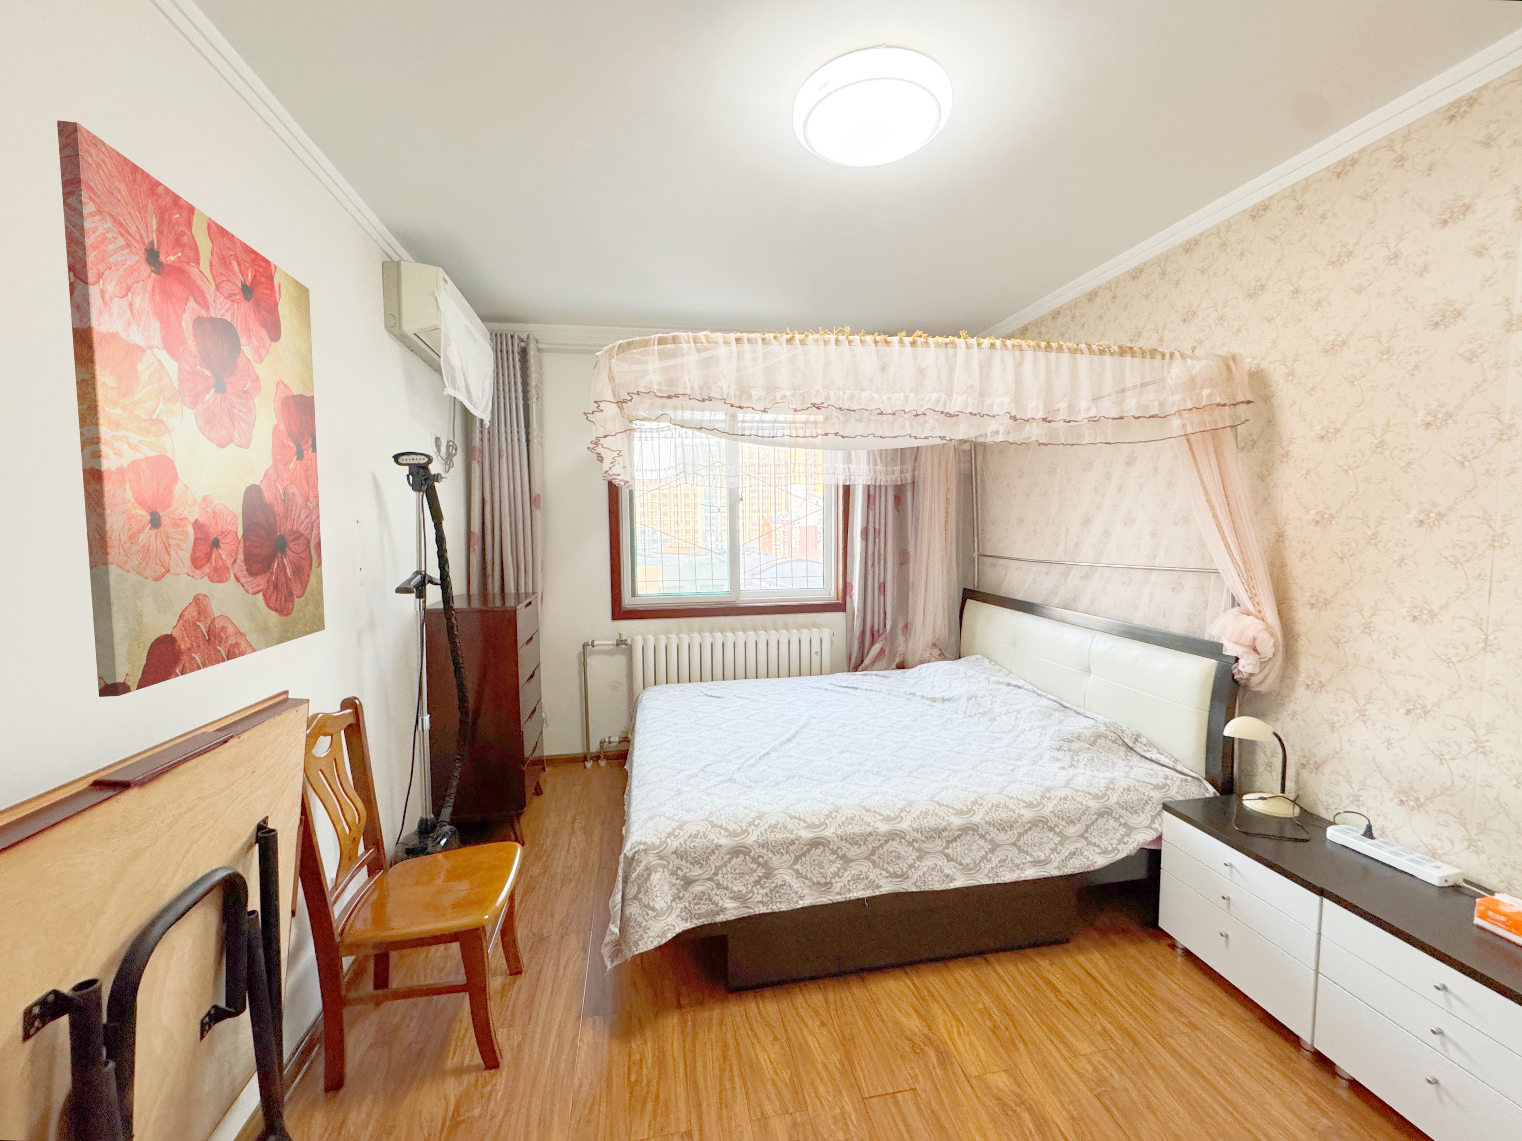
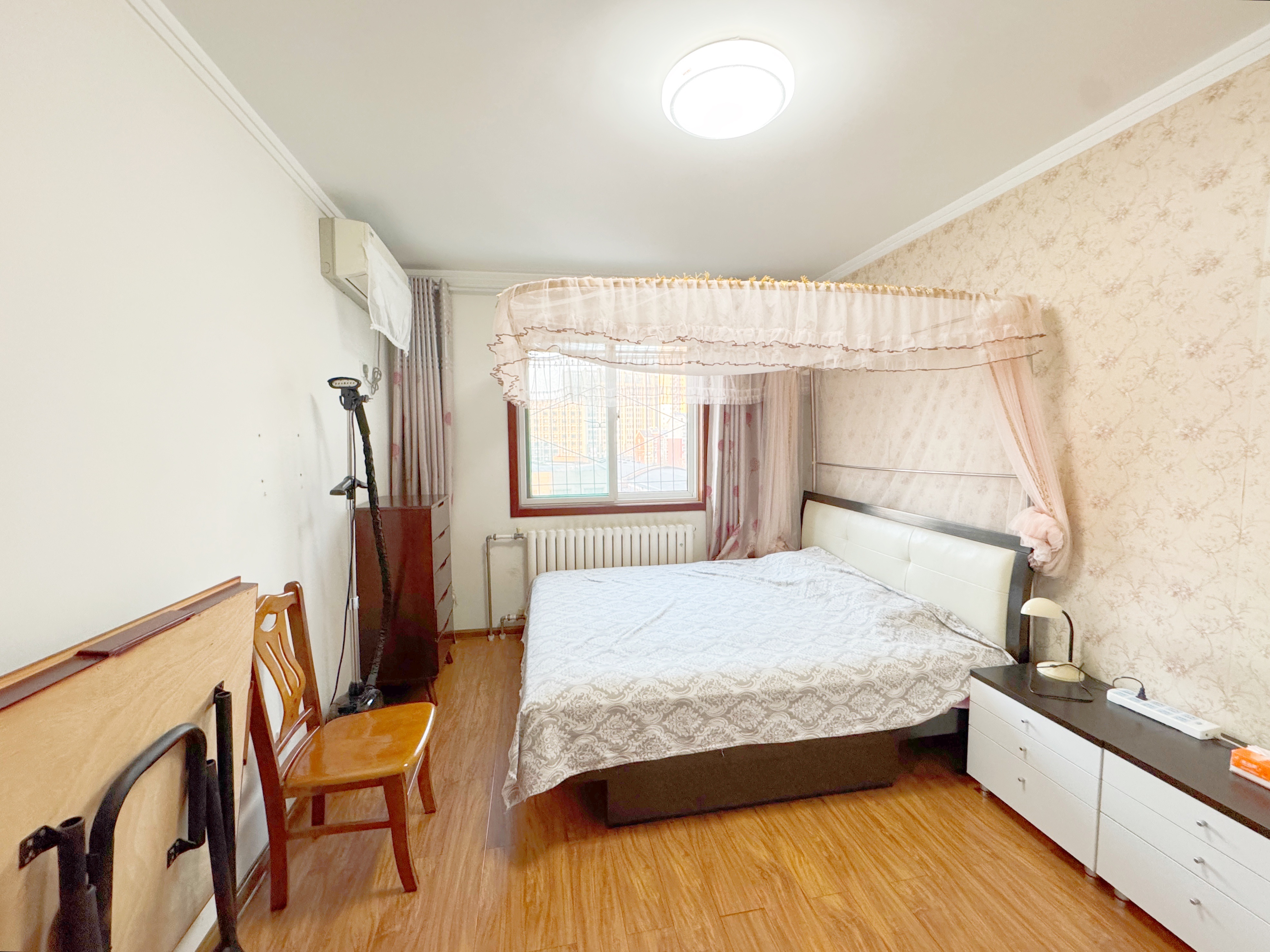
- wall art [56,120,325,698]
